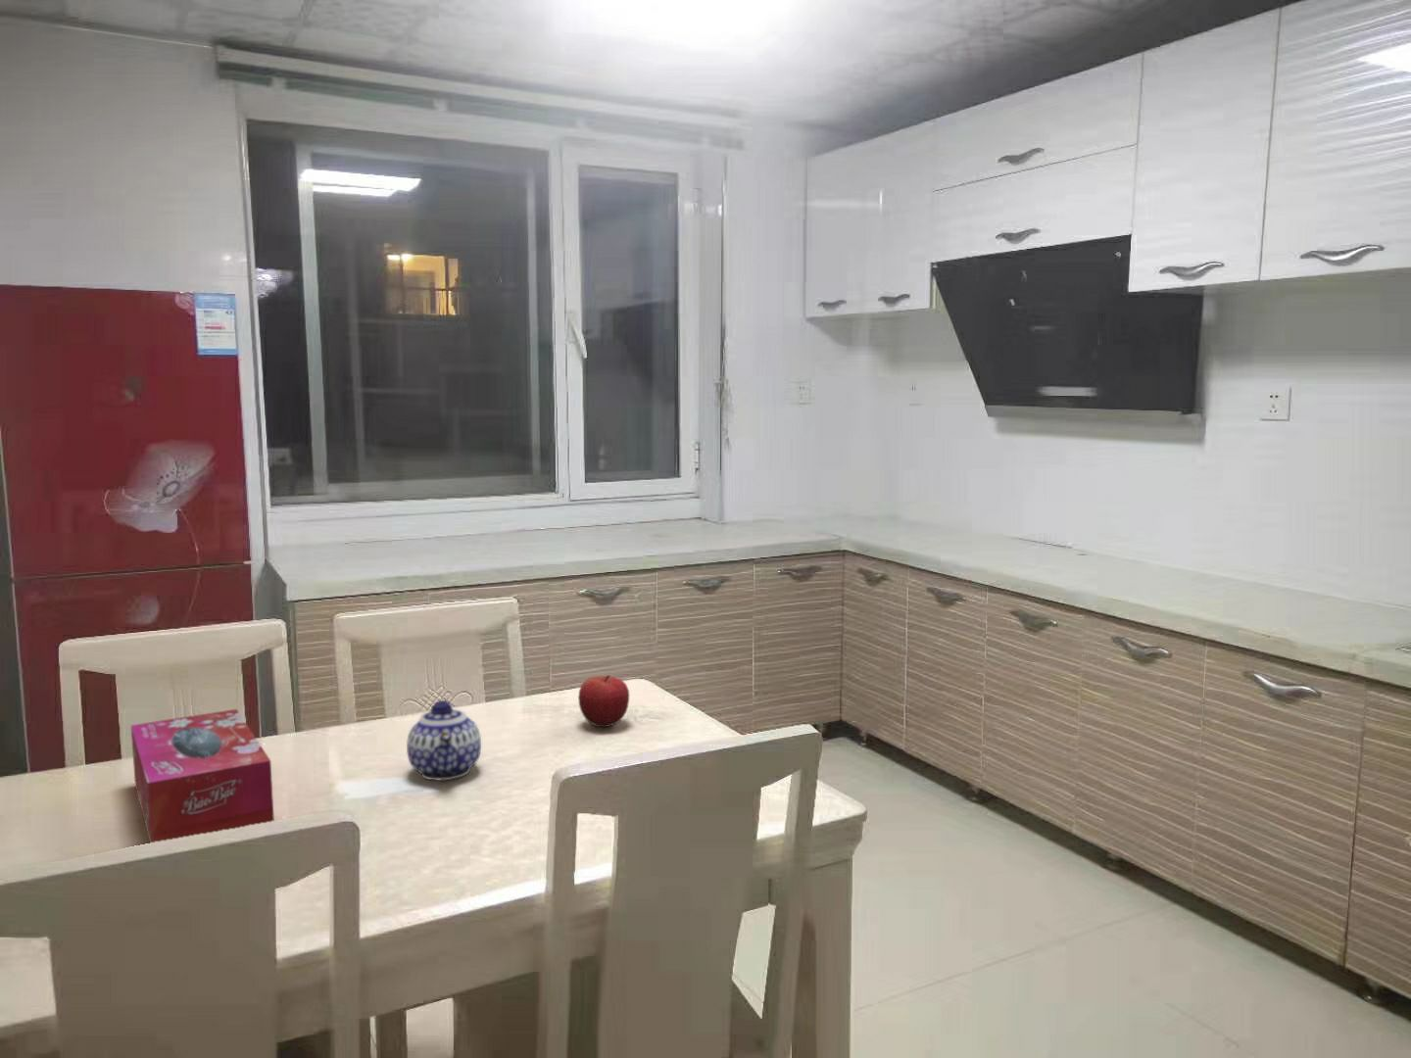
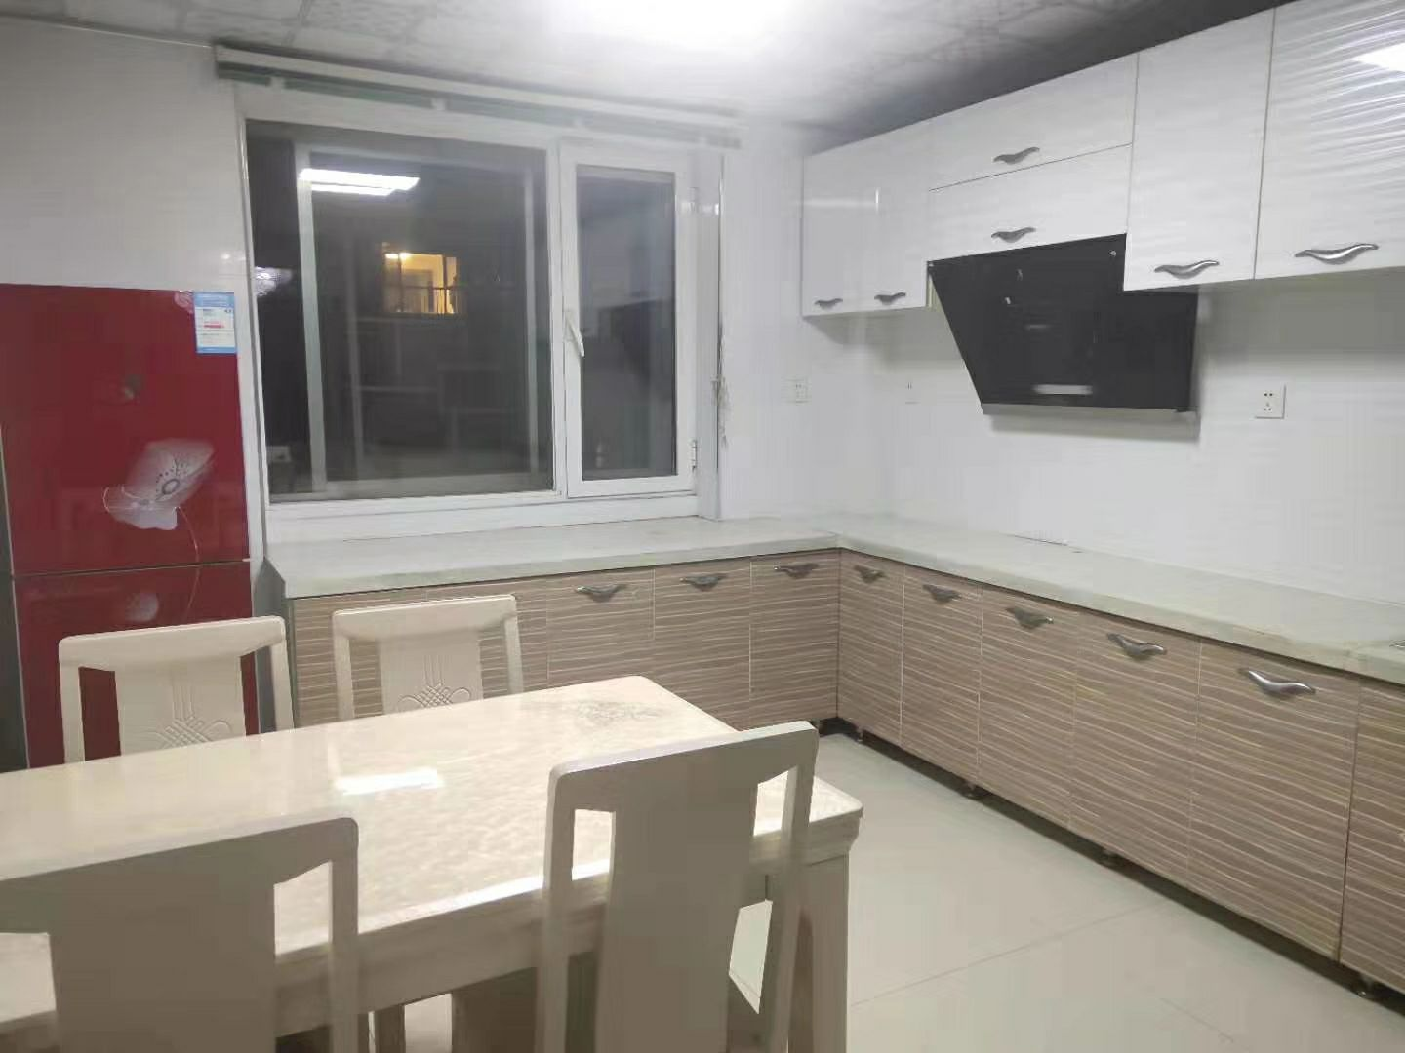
- fruit [577,673,630,728]
- tissue box [129,708,276,844]
- teapot [406,699,482,781]
